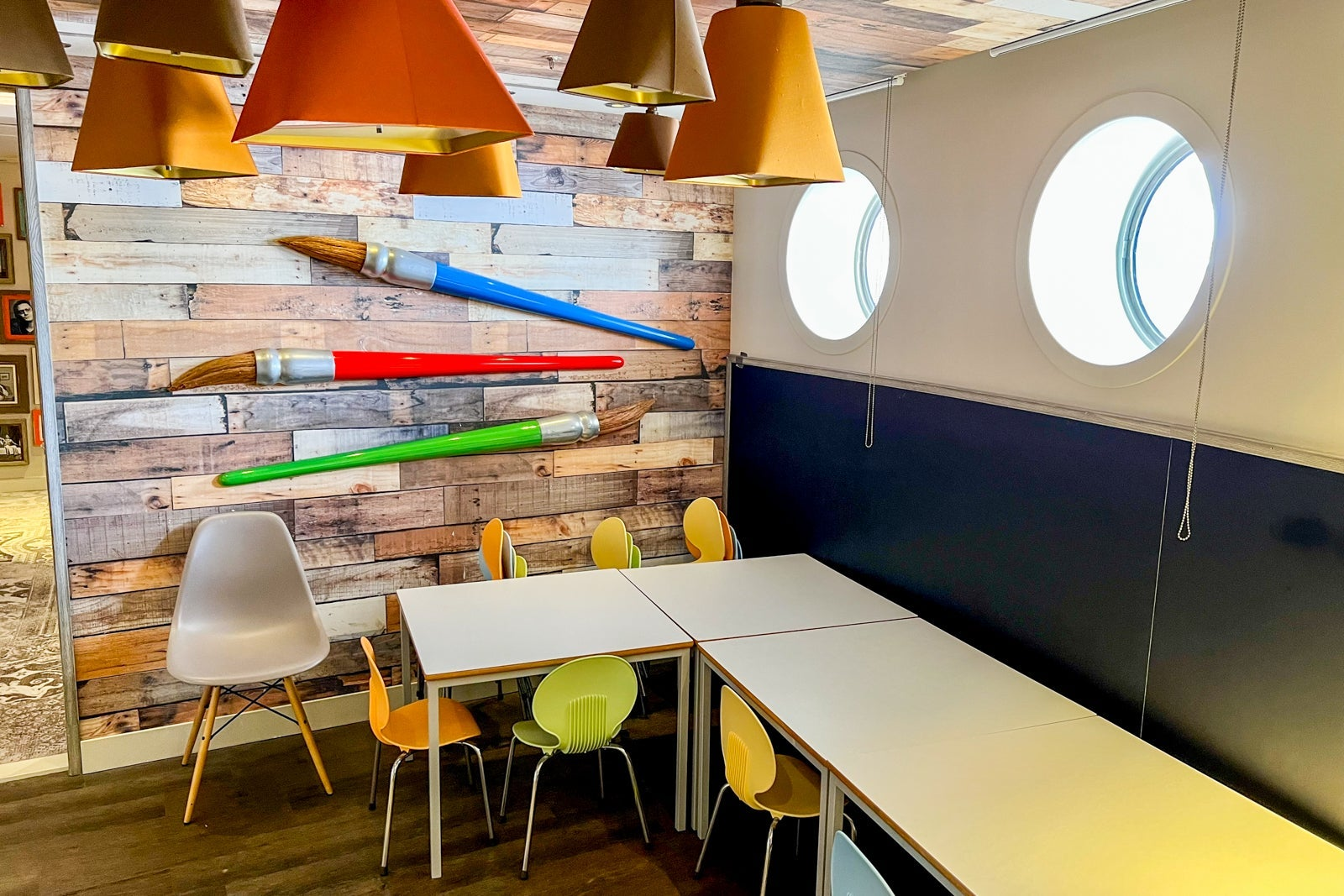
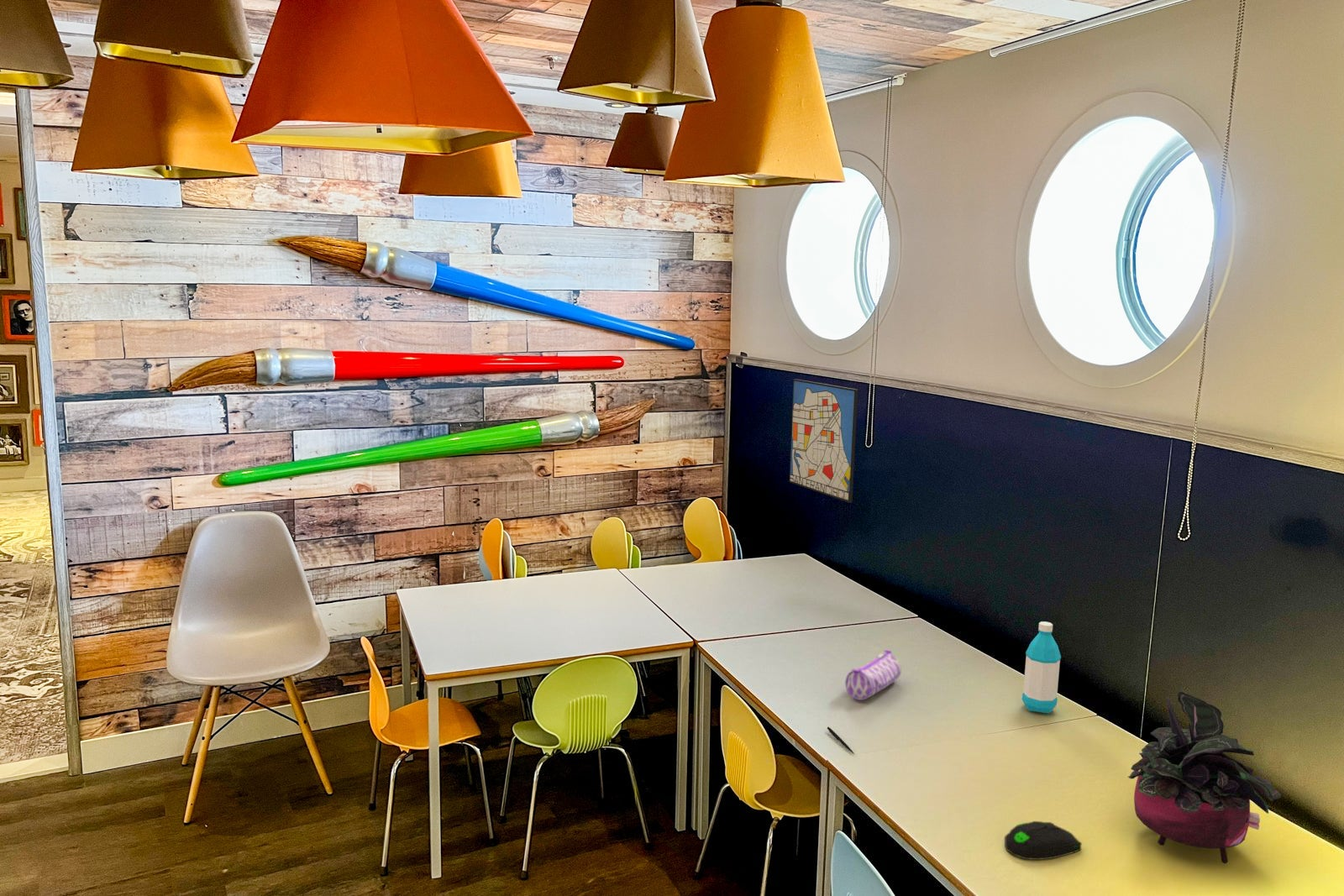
+ water bottle [1021,621,1062,715]
+ wall art [789,378,858,504]
+ computer mouse [1004,820,1083,861]
+ potted plant [1127,689,1282,865]
+ pencil case [844,649,902,701]
+ pen [827,726,855,755]
